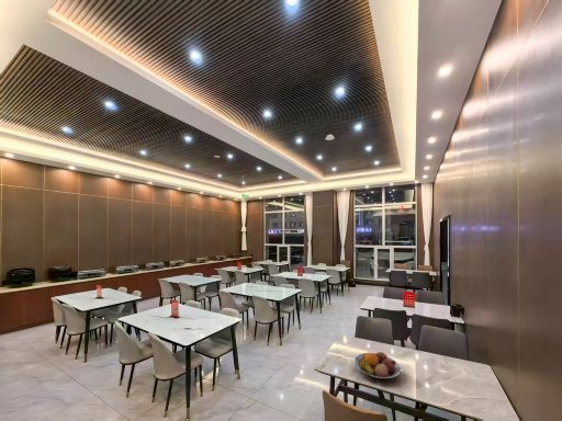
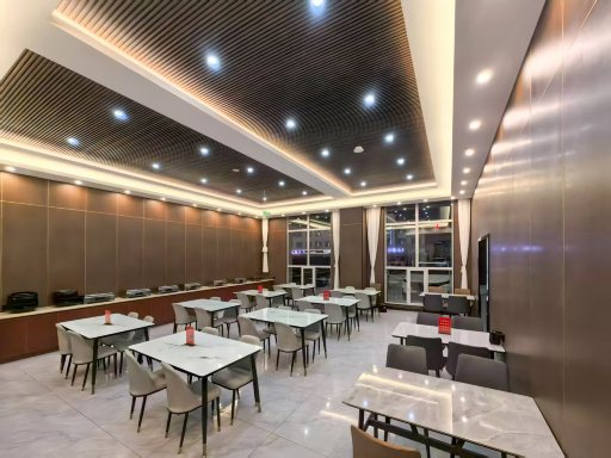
- fruit bowl [353,351,402,379]
